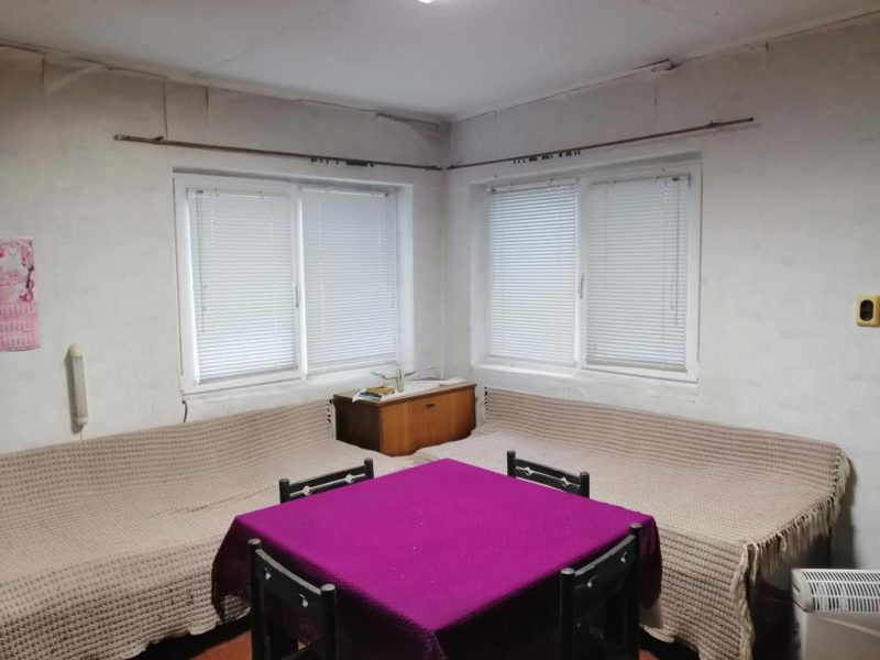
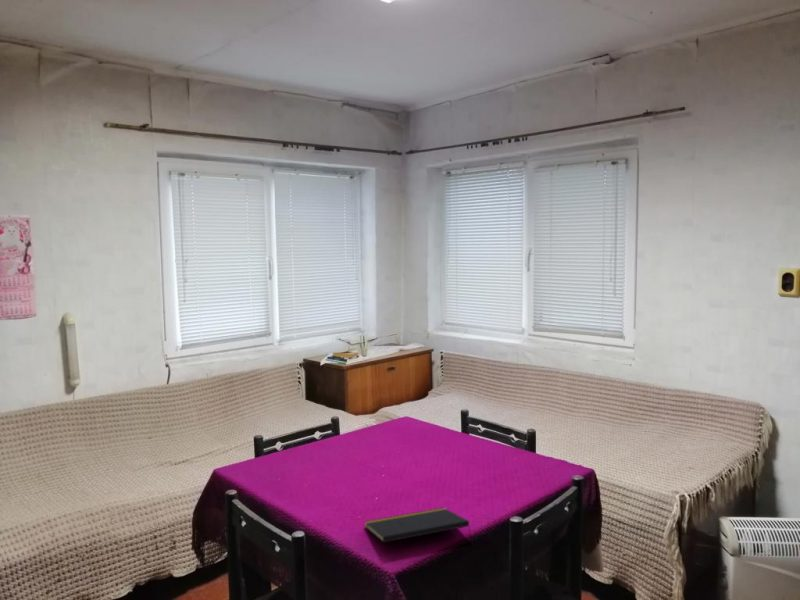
+ notepad [363,507,472,544]
